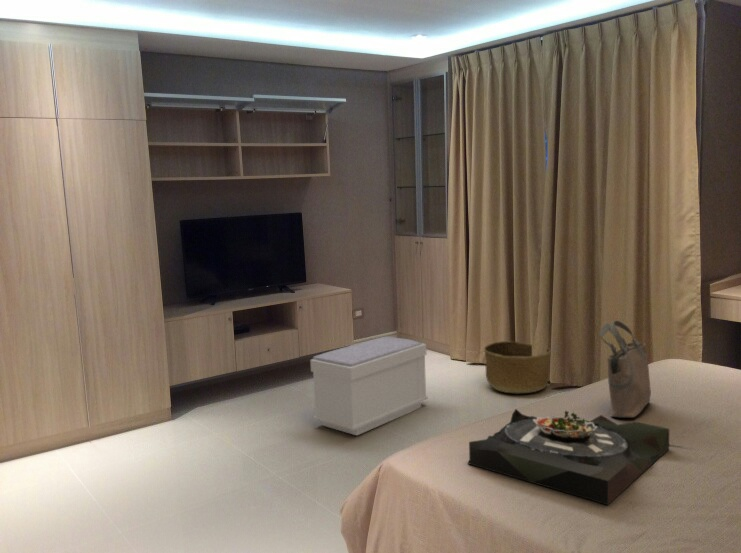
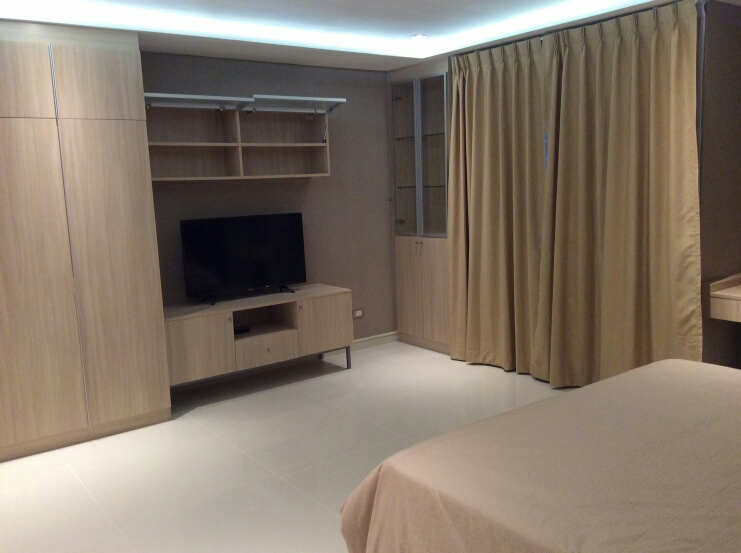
- bench [309,336,429,436]
- basket [483,340,552,395]
- tote bag [598,319,652,418]
- serving tray [467,408,670,506]
